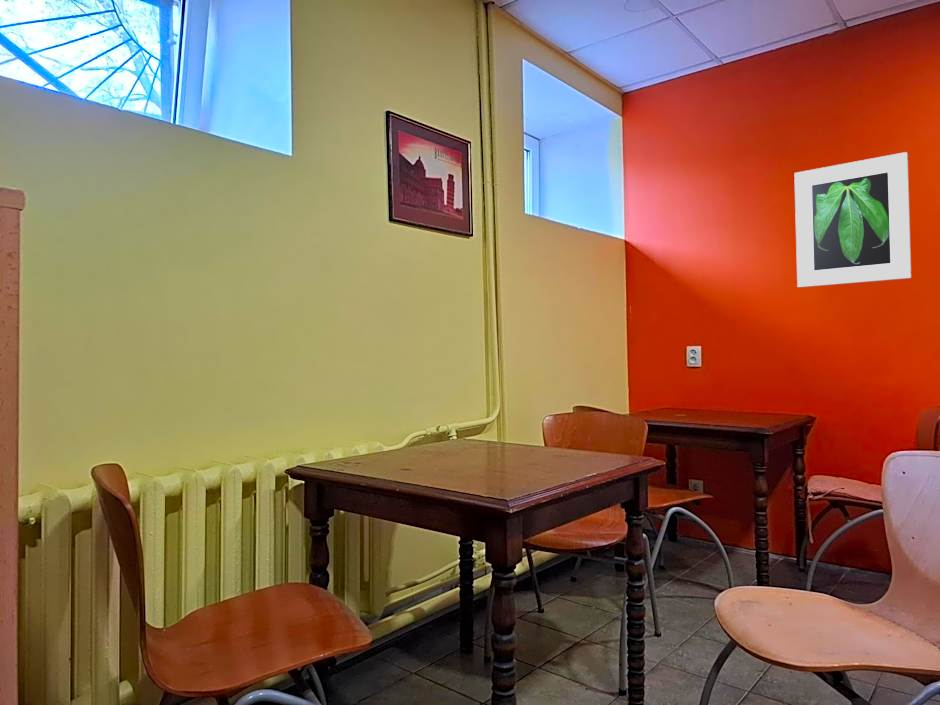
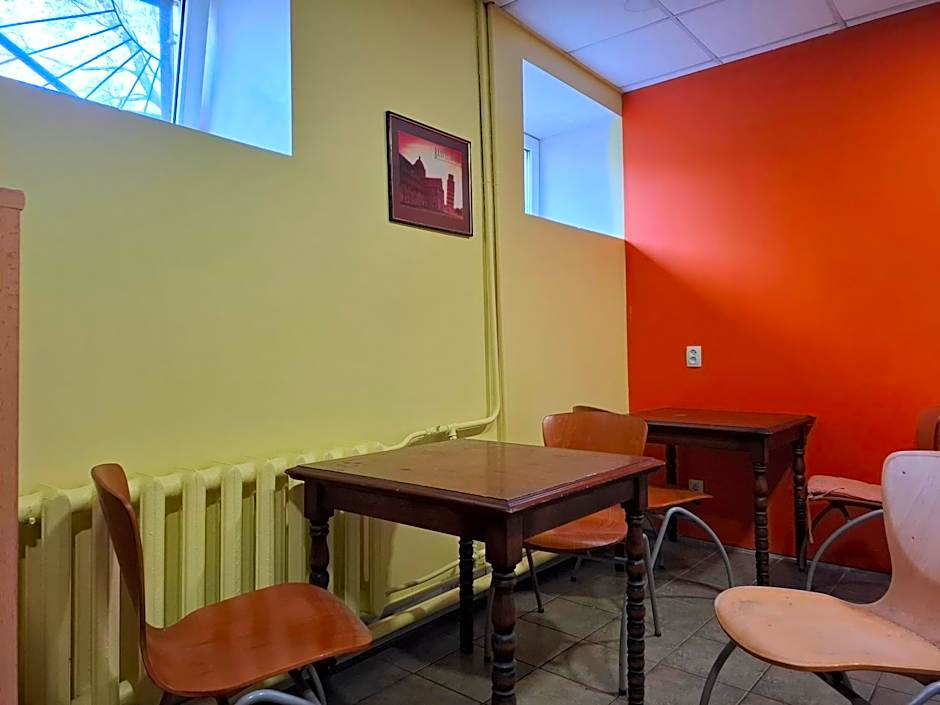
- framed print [794,151,912,288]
